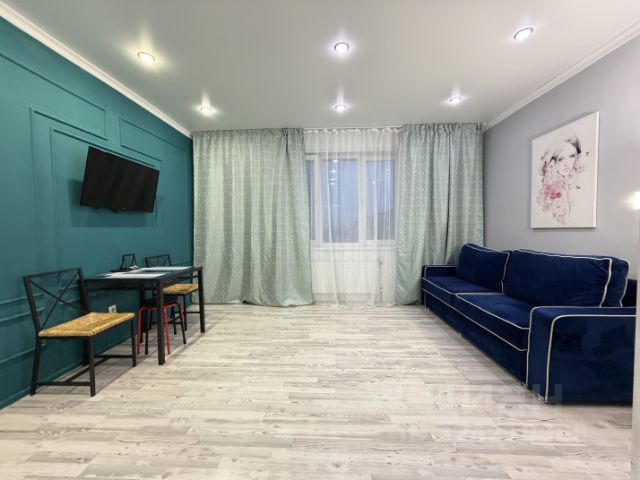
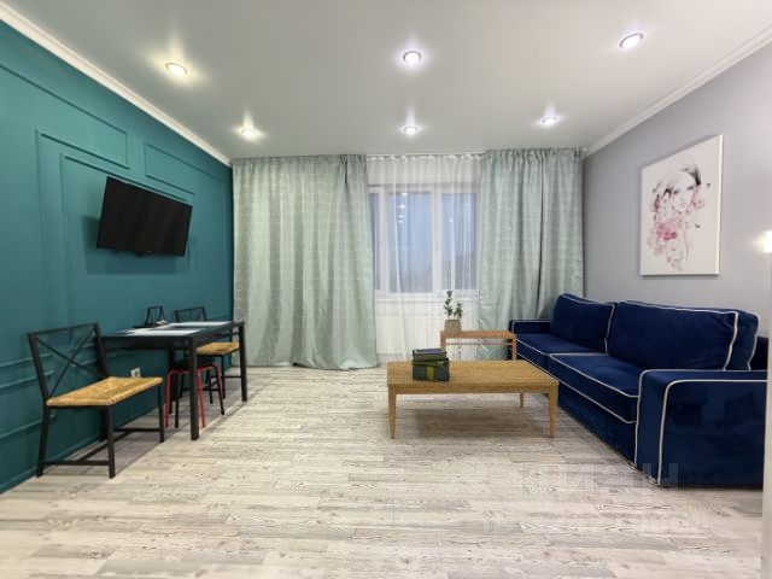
+ stack of books [409,346,451,381]
+ coffee table [386,359,560,440]
+ potted plant [443,290,467,334]
+ side table [439,329,517,361]
